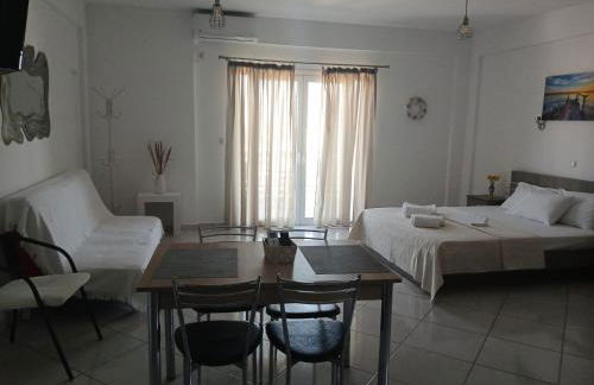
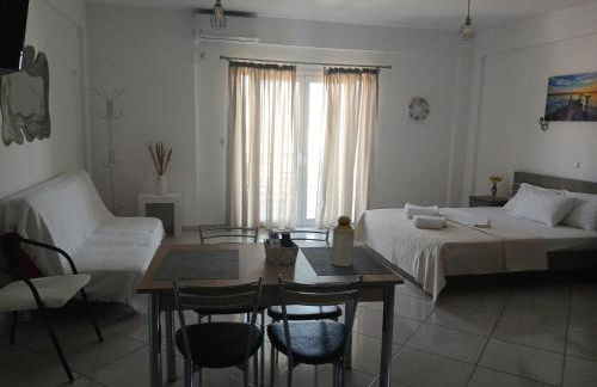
+ bottle [331,215,356,268]
